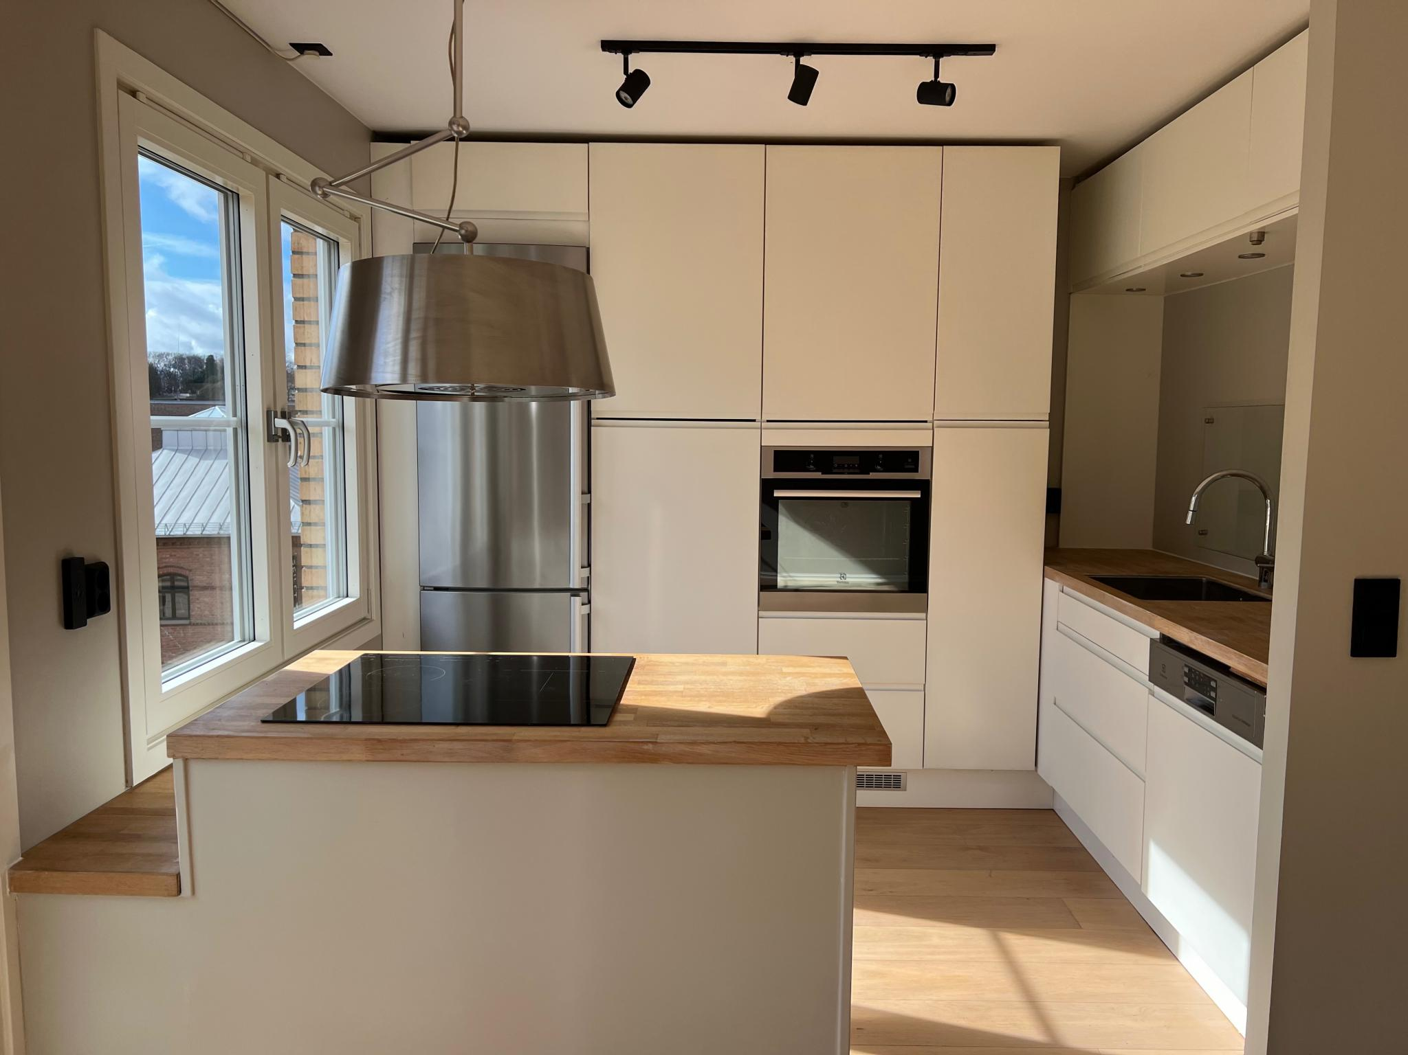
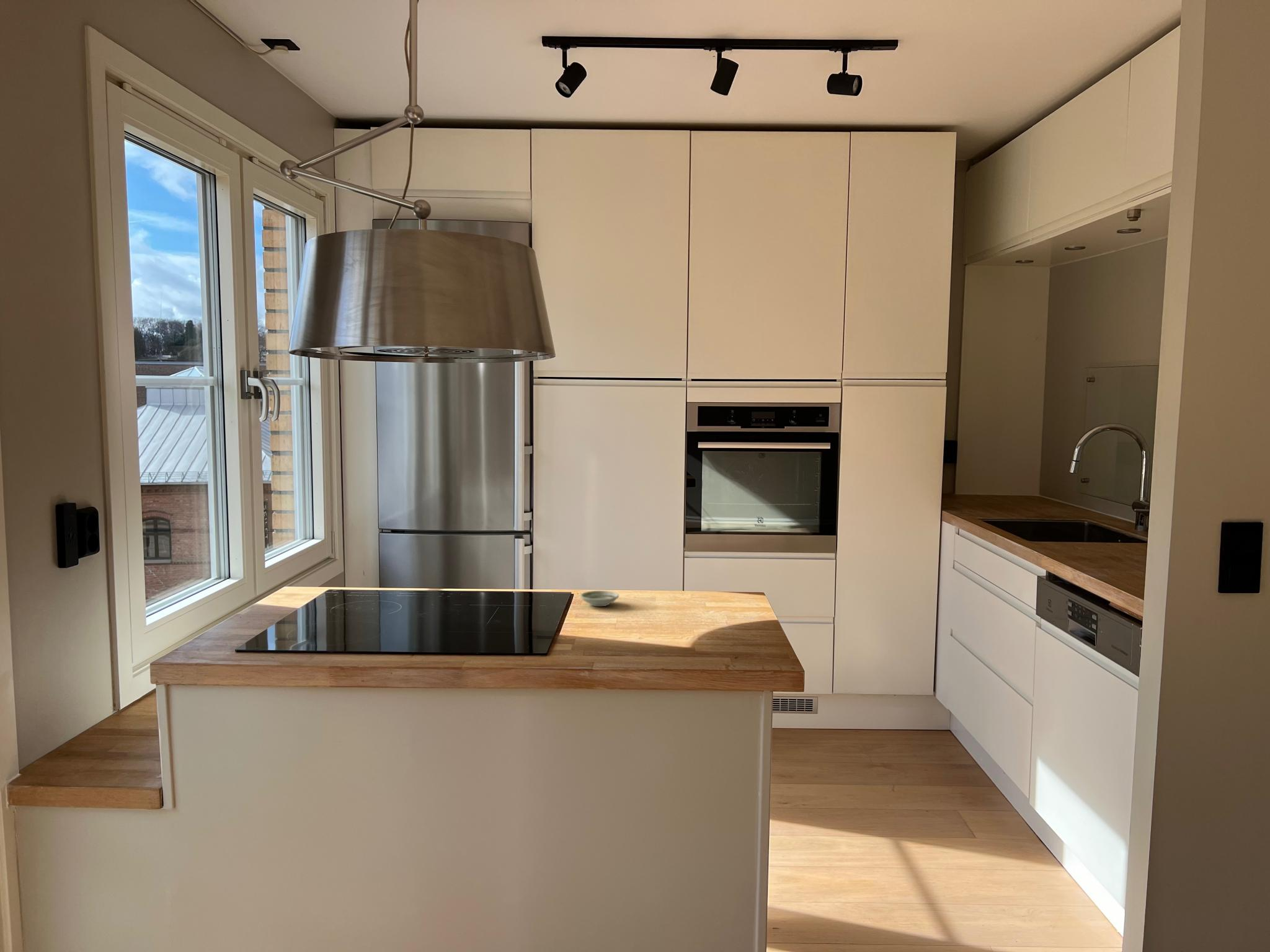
+ saucer [579,590,619,607]
